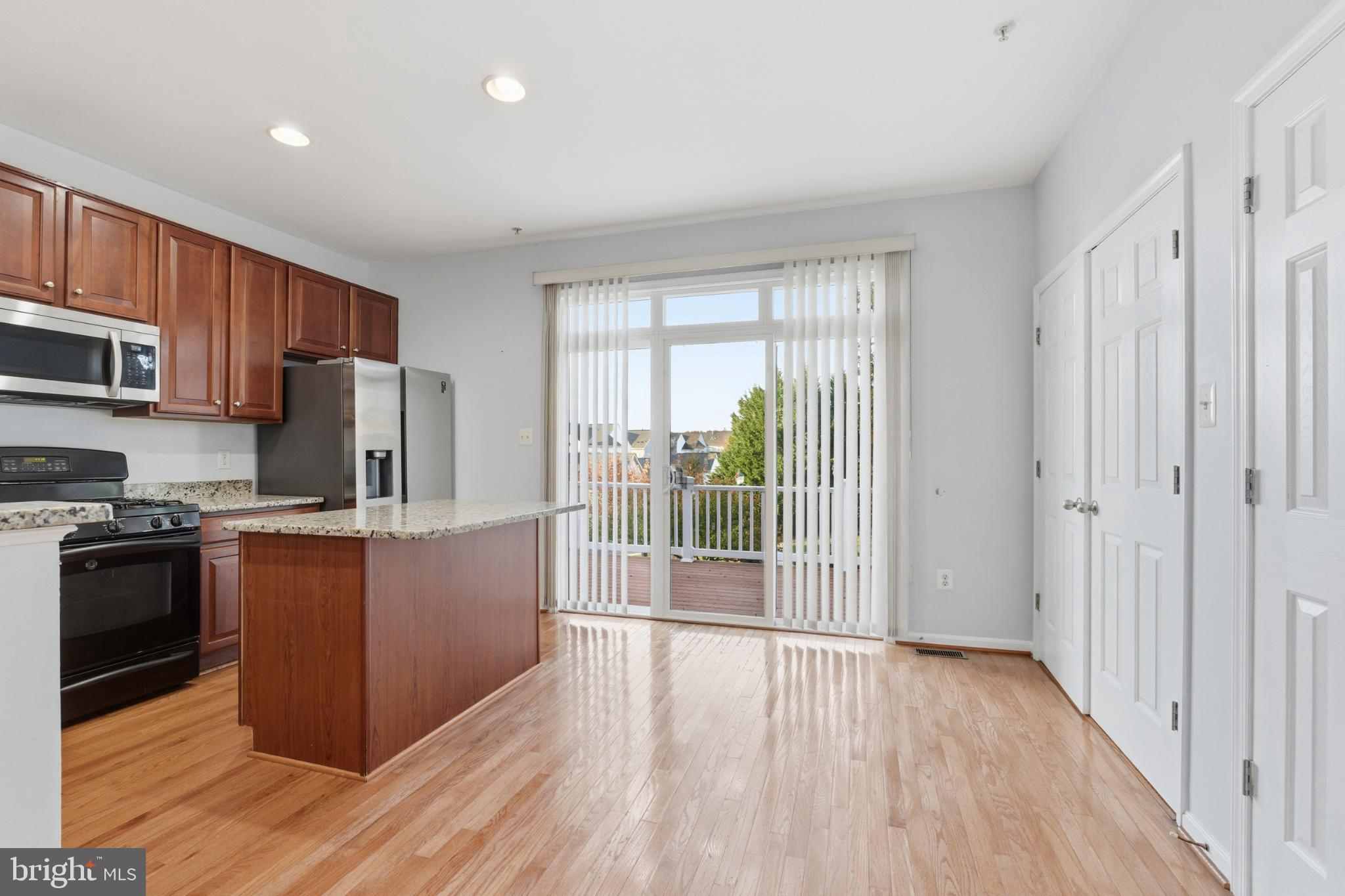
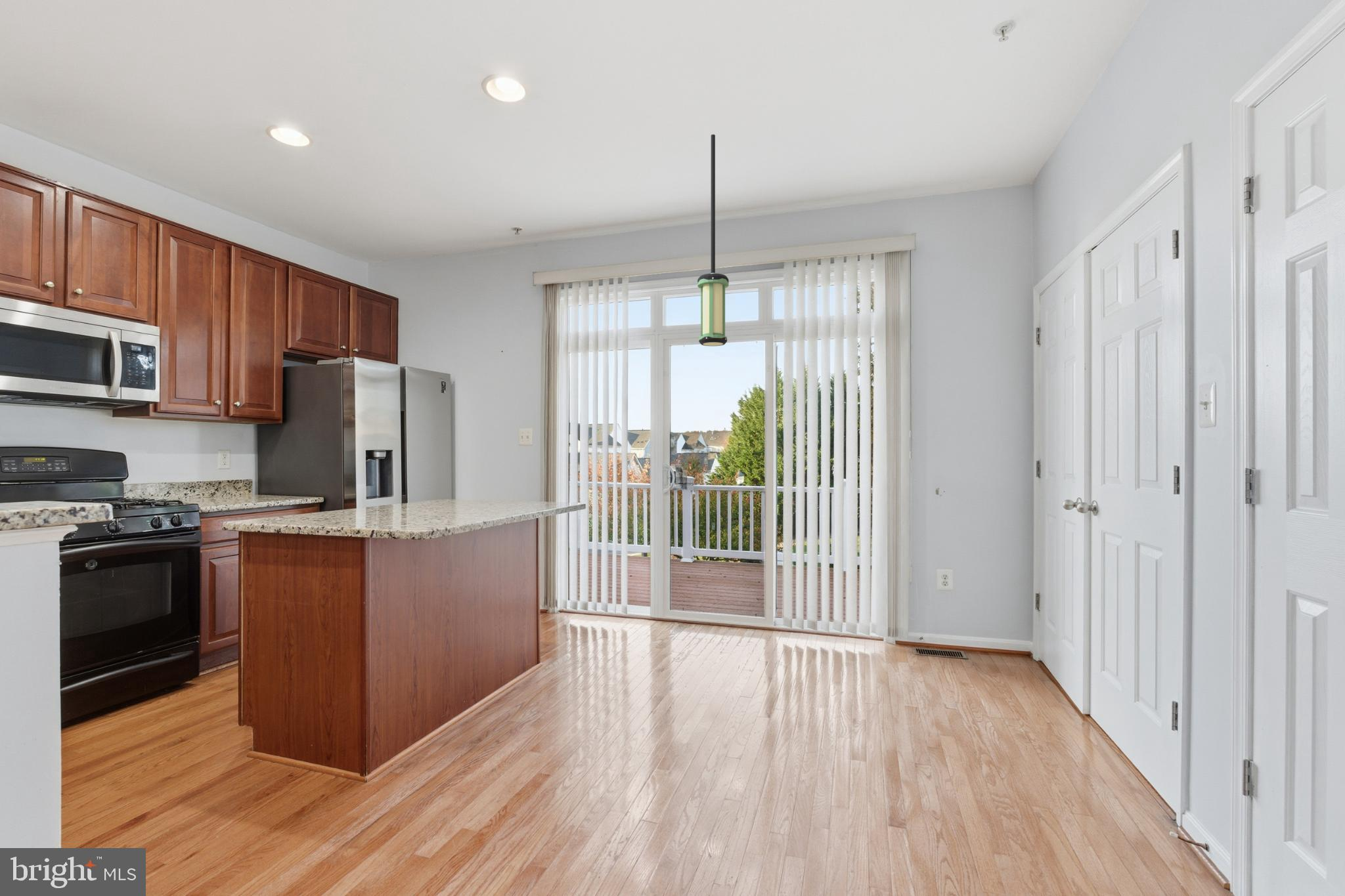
+ pendant light [696,134,730,347]
